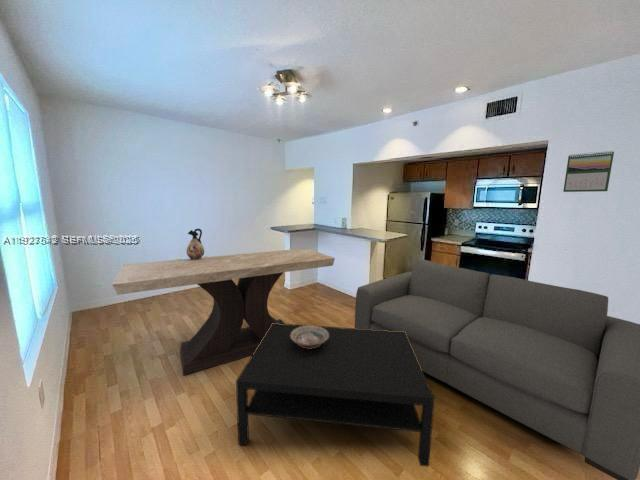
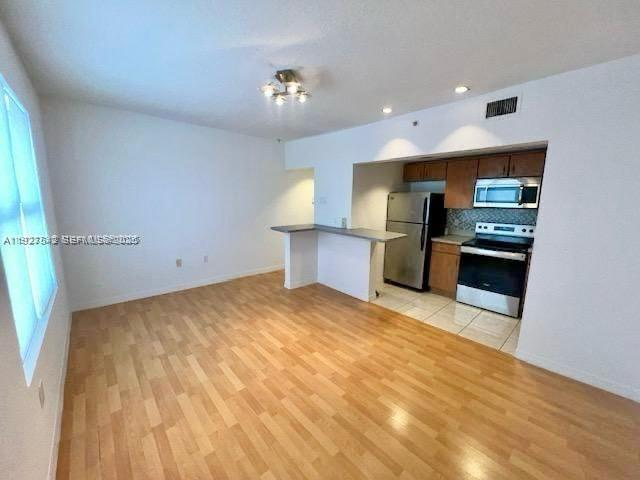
- ceramic jug [186,228,205,260]
- coffee table [235,323,436,468]
- decorative bowl [290,325,329,349]
- calendar [562,150,615,193]
- sofa [354,258,640,480]
- table [111,247,336,376]
